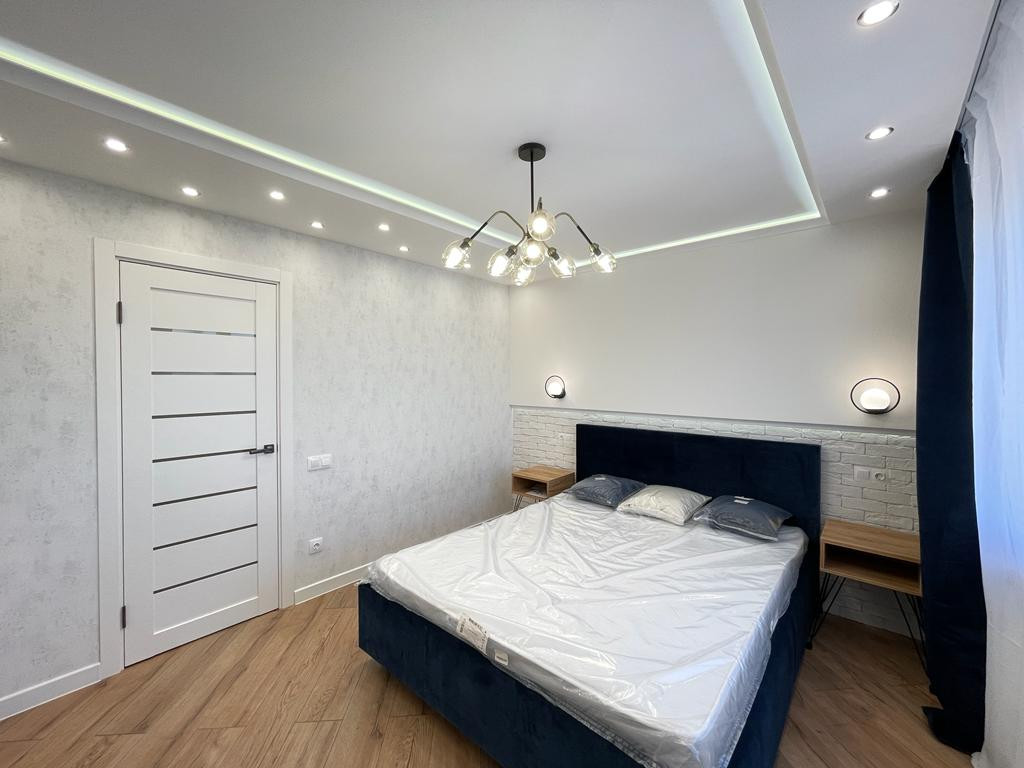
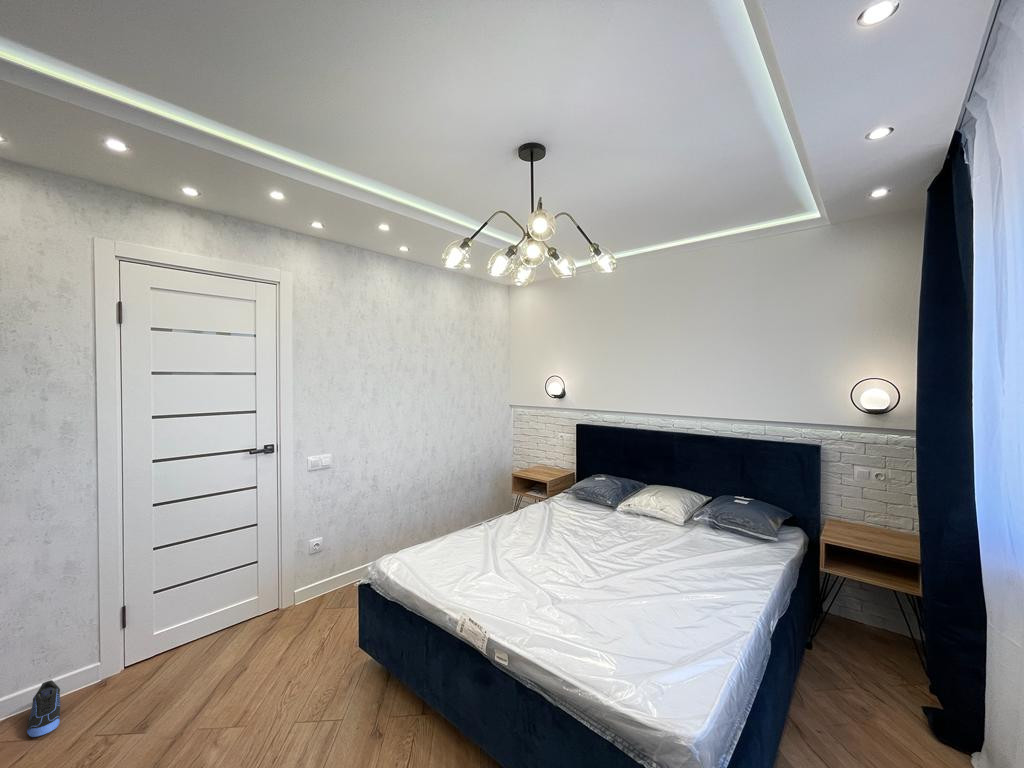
+ sneaker [26,679,61,738]
